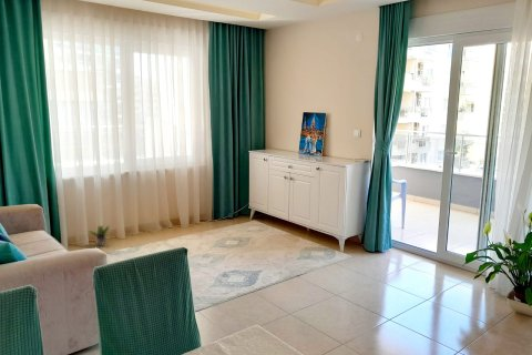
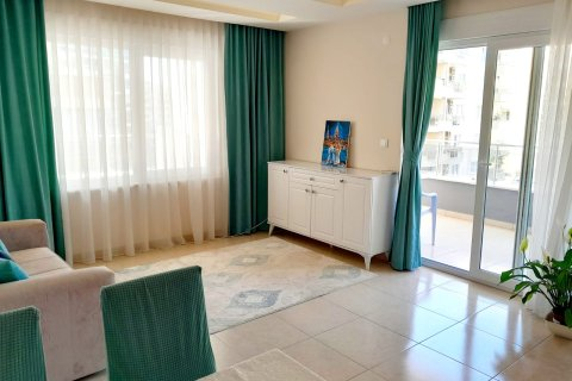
- potted plant [86,224,114,247]
